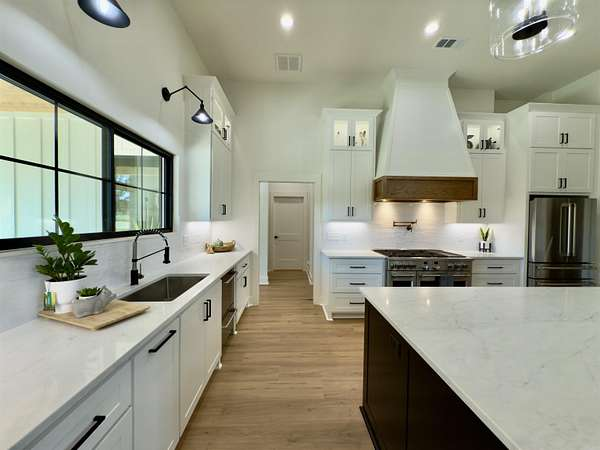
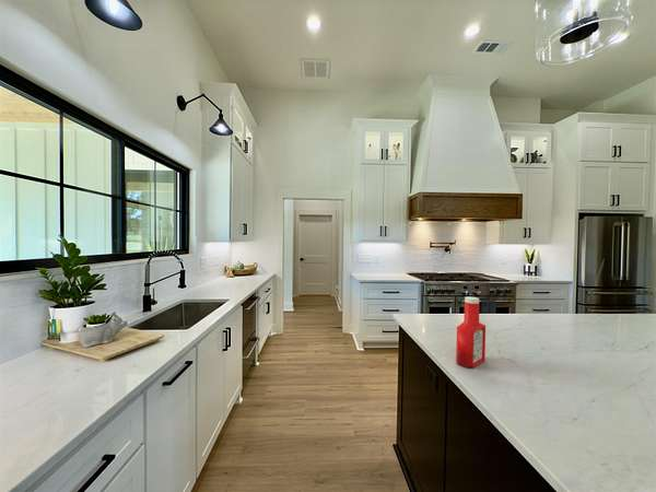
+ soap bottle [455,296,487,368]
